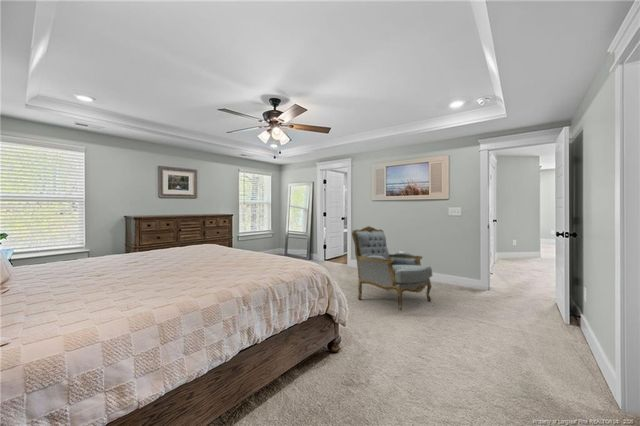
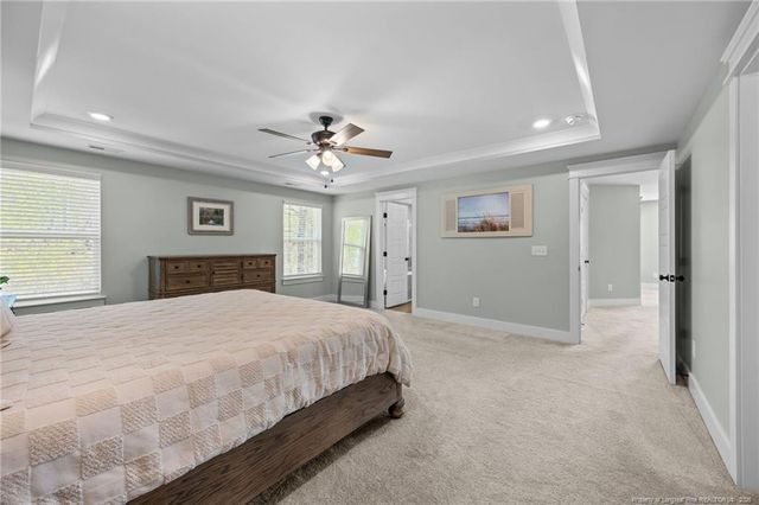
- armchair [351,225,433,311]
